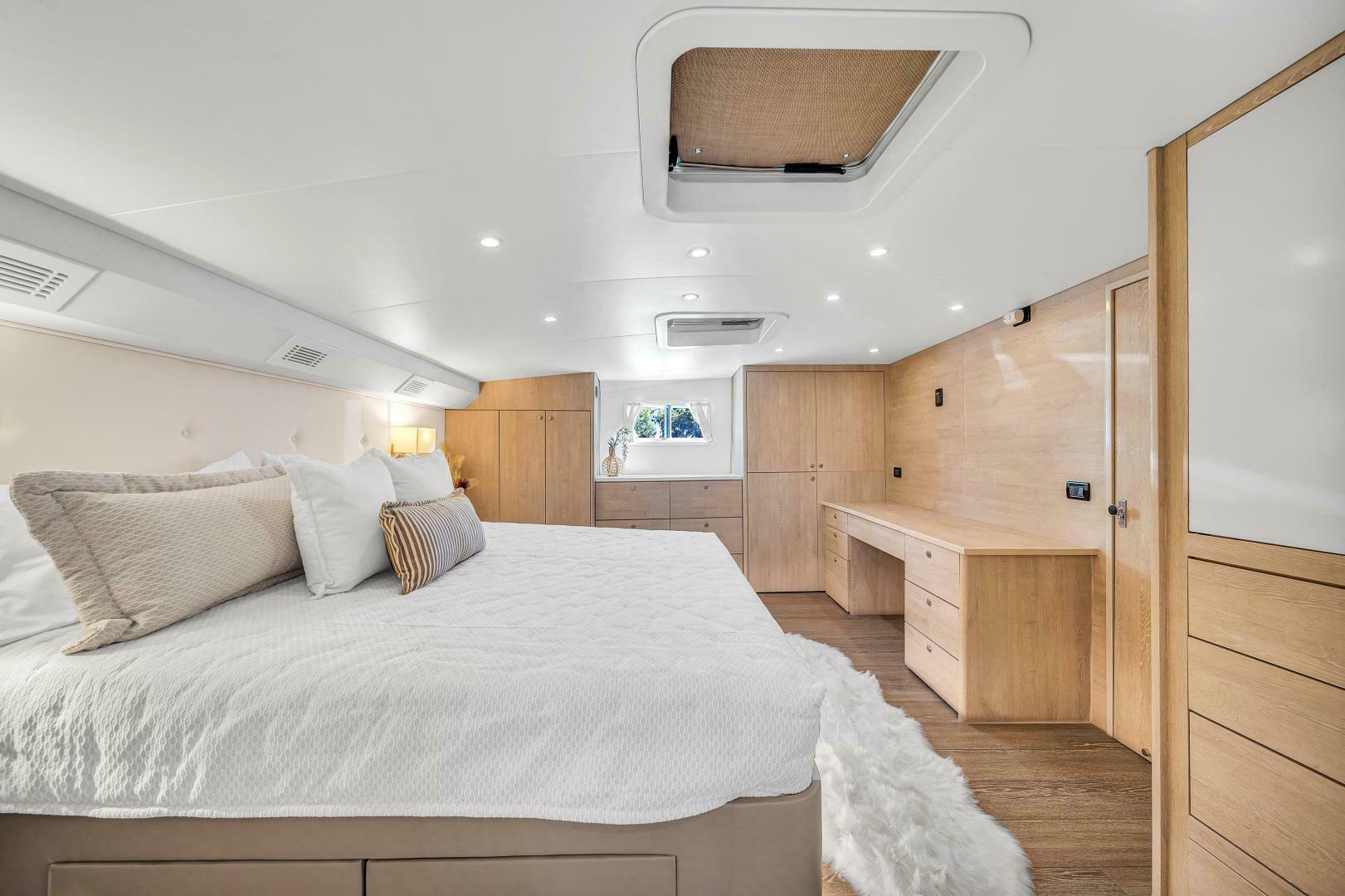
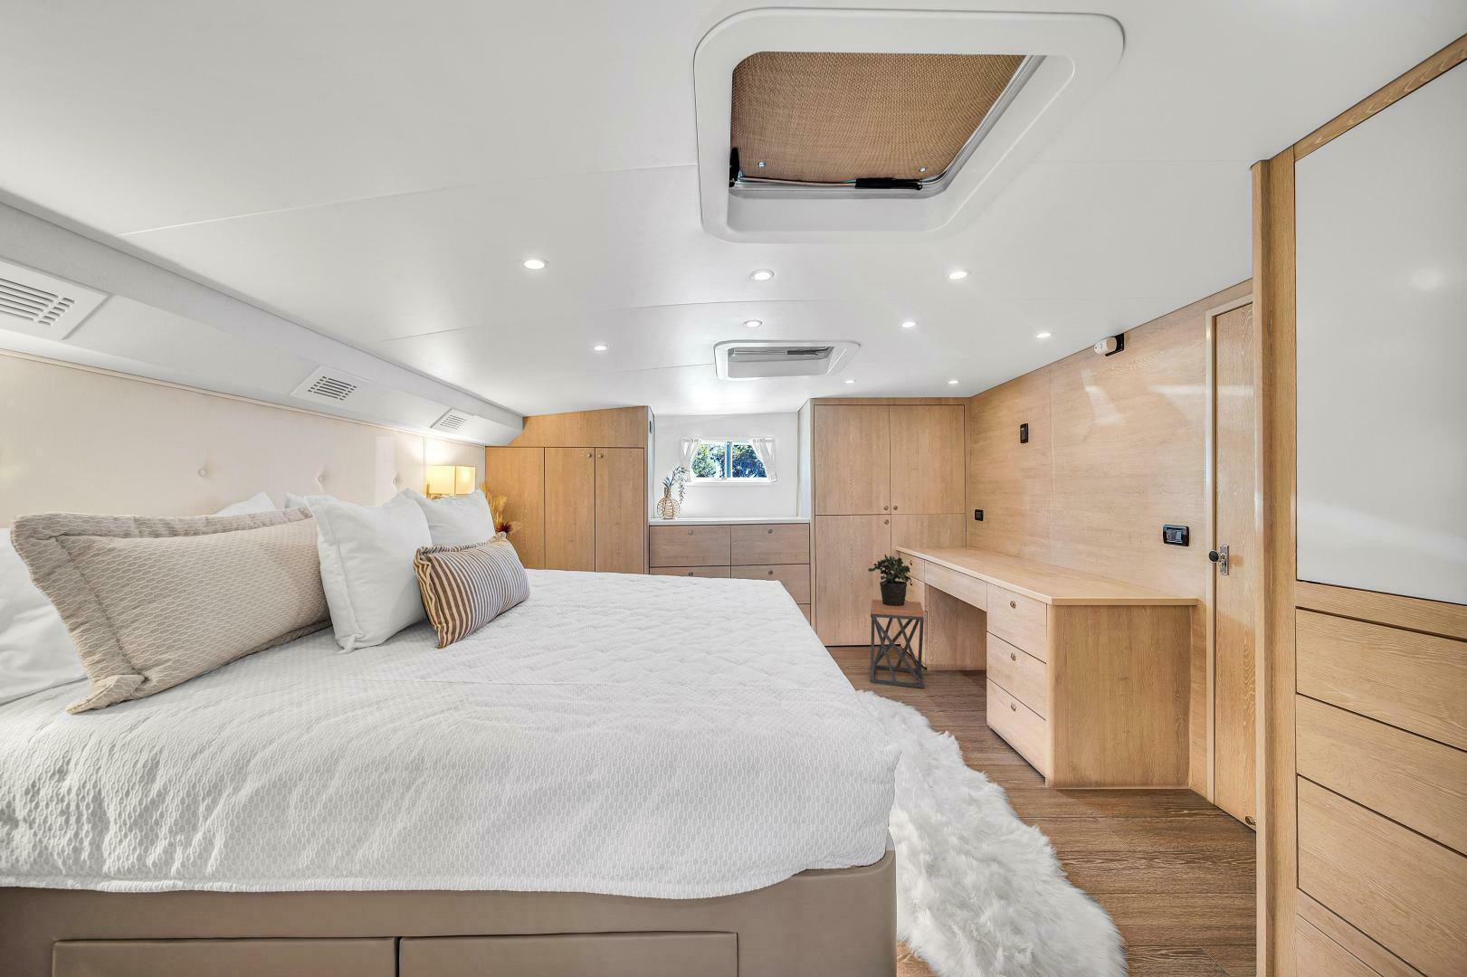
+ stool [869,599,925,689]
+ potted plant [867,554,912,606]
